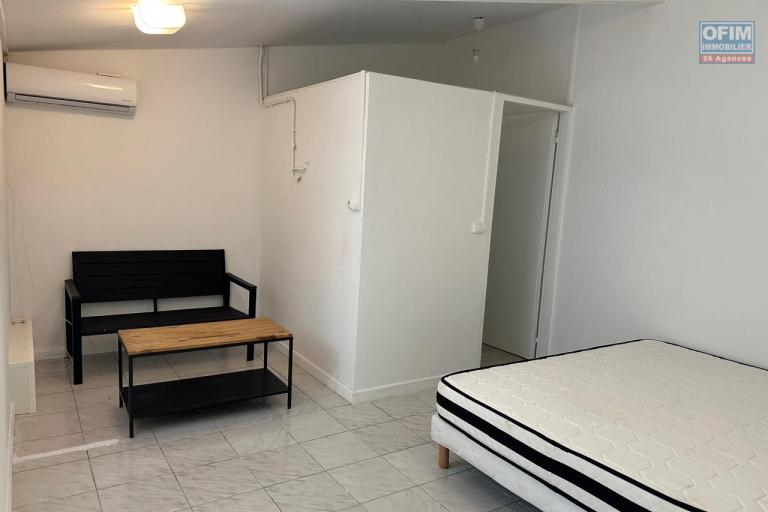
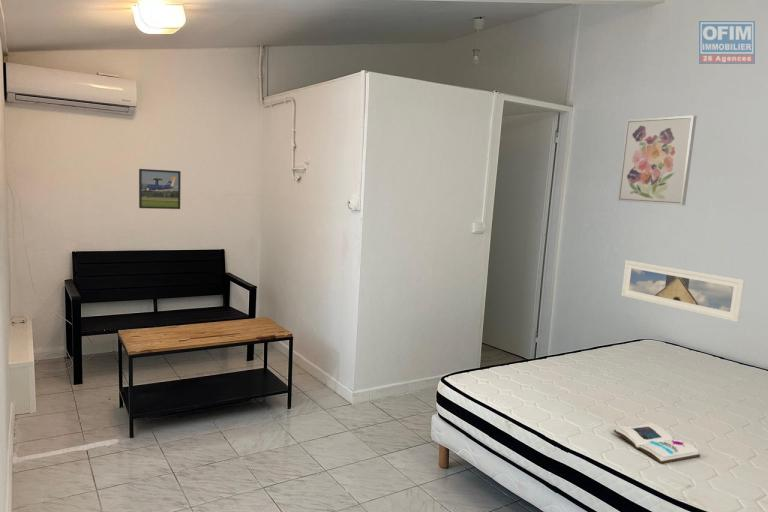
+ book [613,422,701,465]
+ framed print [620,259,746,323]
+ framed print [138,168,182,210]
+ wall art [617,114,698,206]
